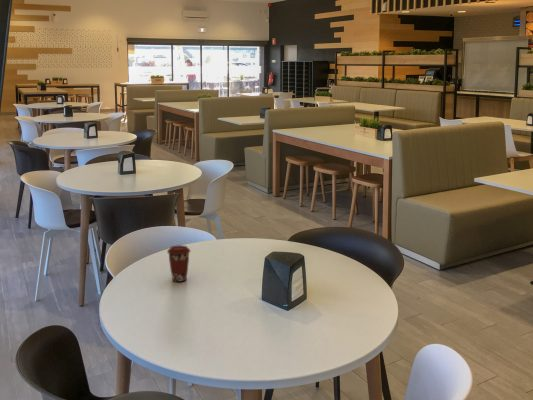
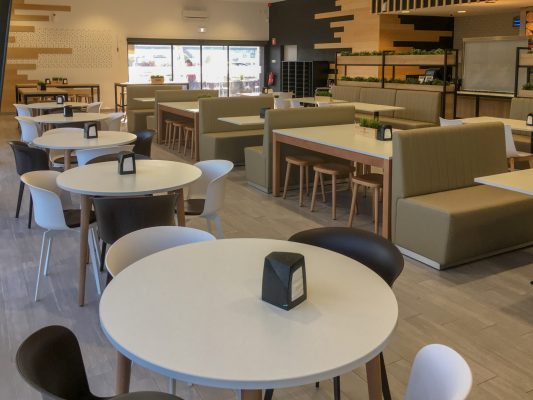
- coffee cup [166,244,191,283]
